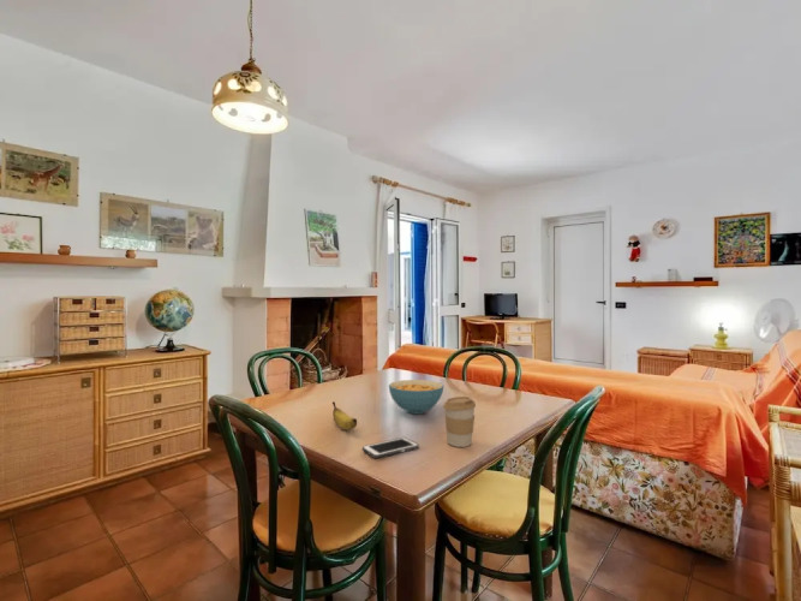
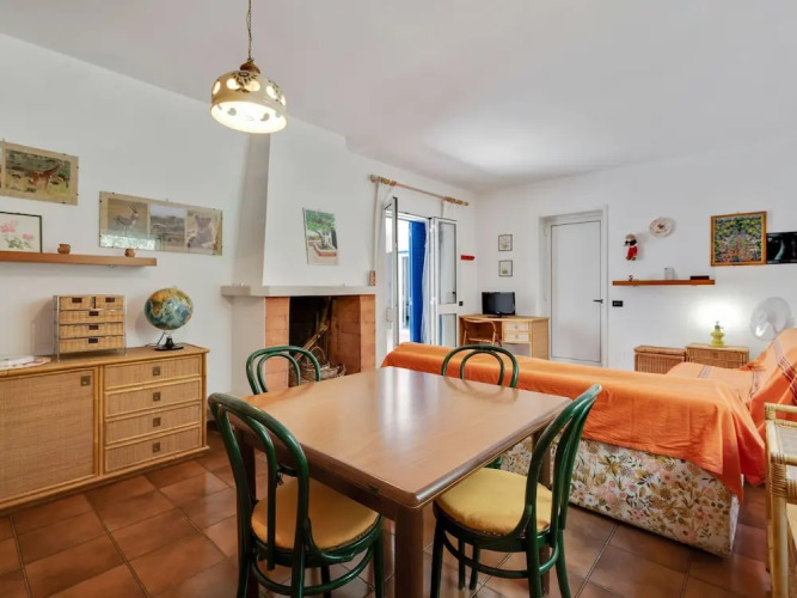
- cereal bowl [388,379,444,415]
- banana [331,400,358,430]
- coffee cup [442,395,477,448]
- cell phone [361,436,420,459]
